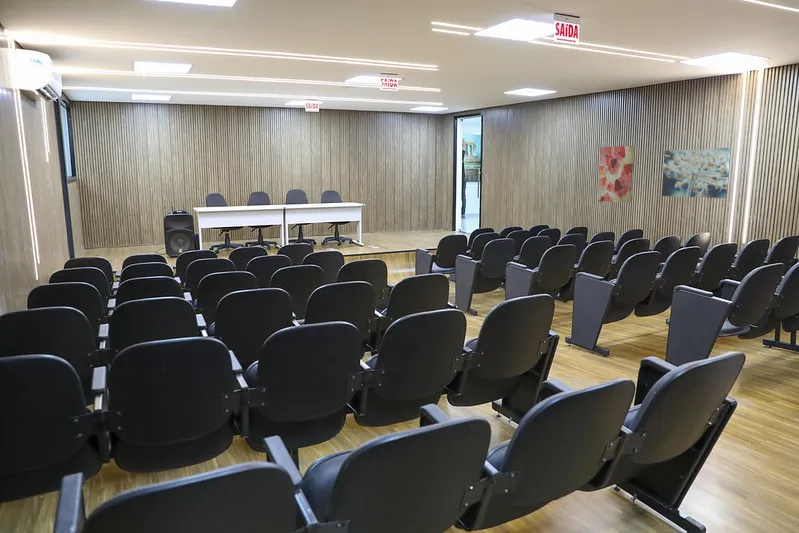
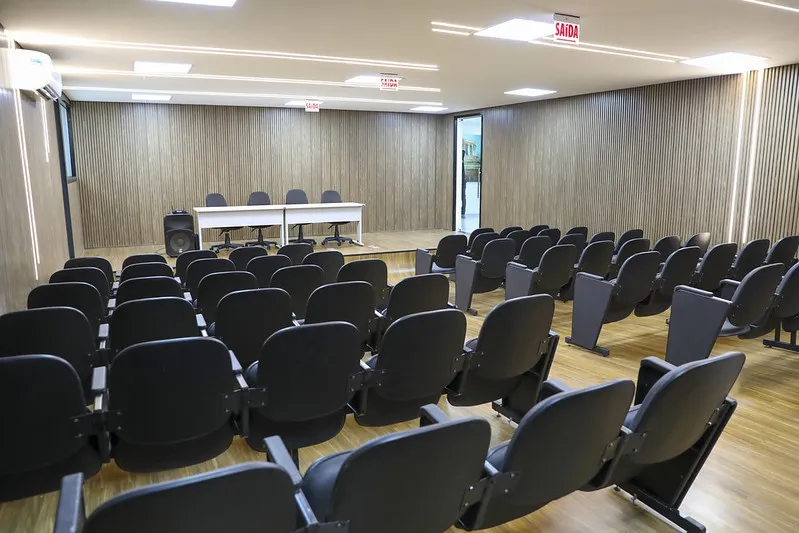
- wall art [661,147,731,199]
- wall art [597,145,635,204]
